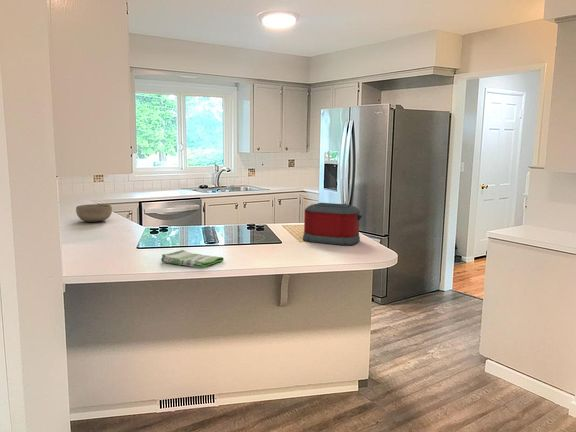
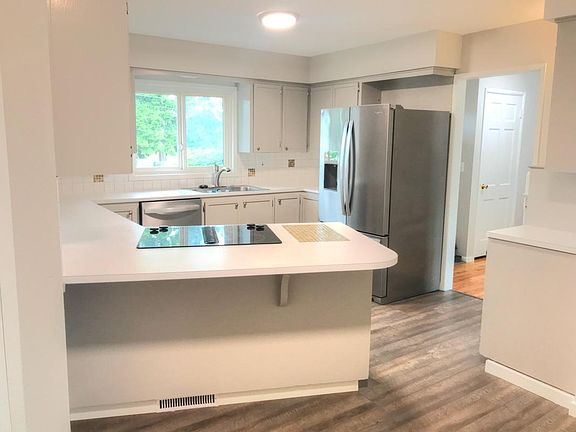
- dish towel [160,249,225,269]
- bowl [75,203,113,223]
- toaster [302,202,363,246]
